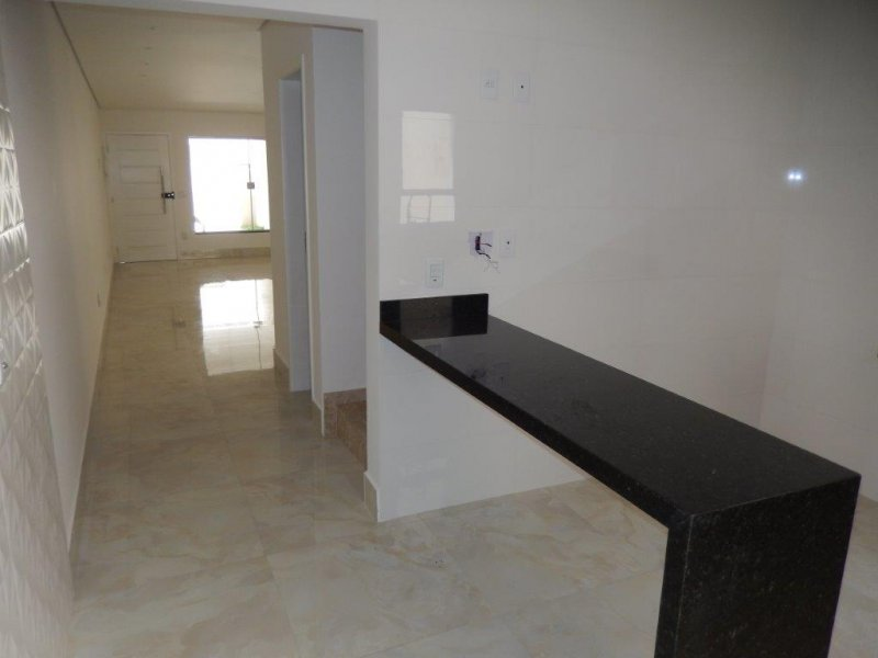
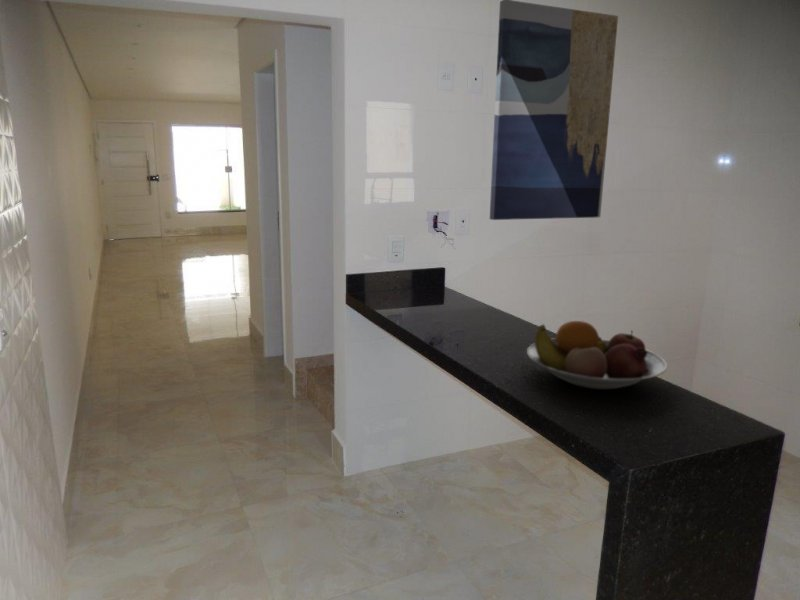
+ fruit bowl [526,320,668,391]
+ wall art [489,0,619,221]
